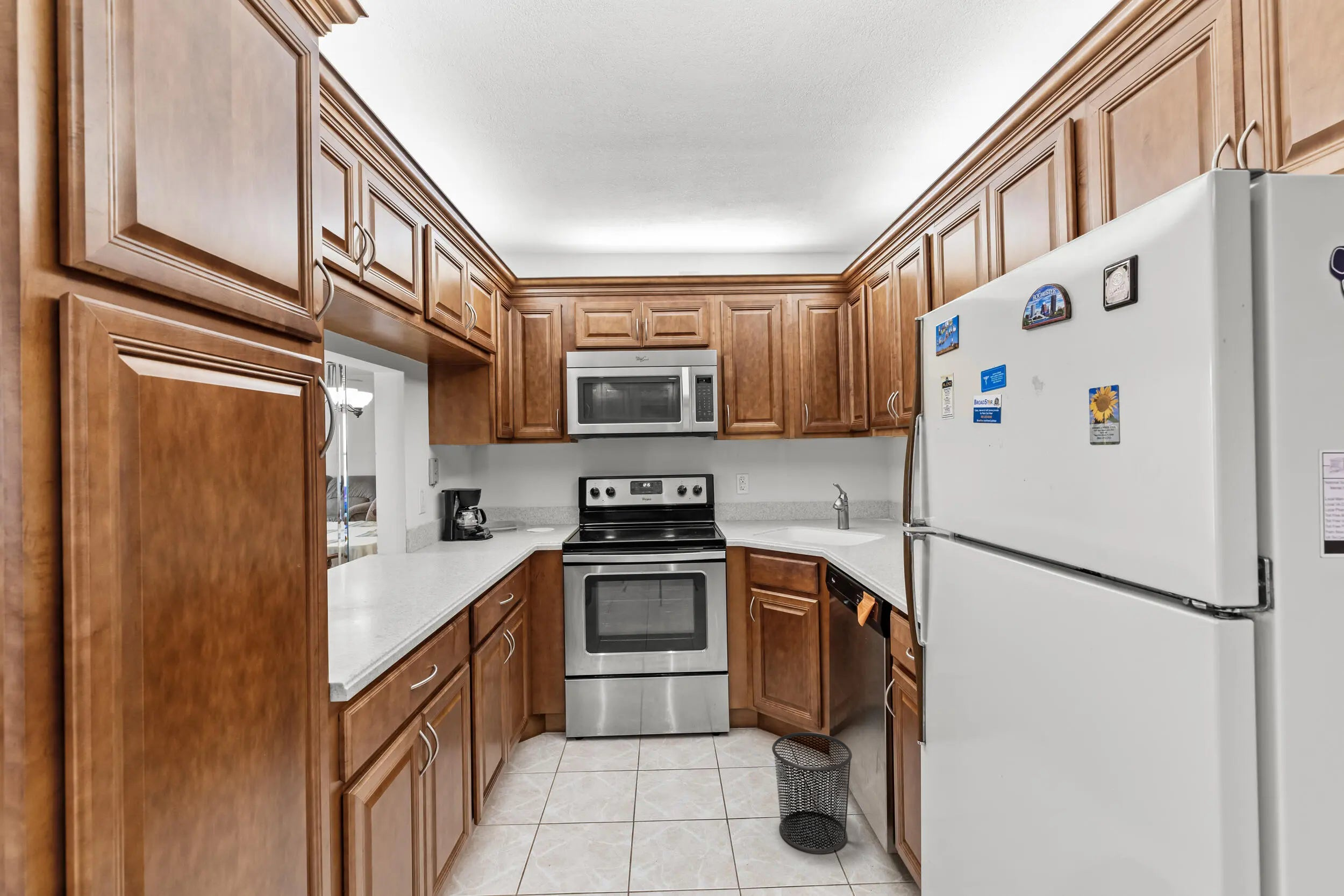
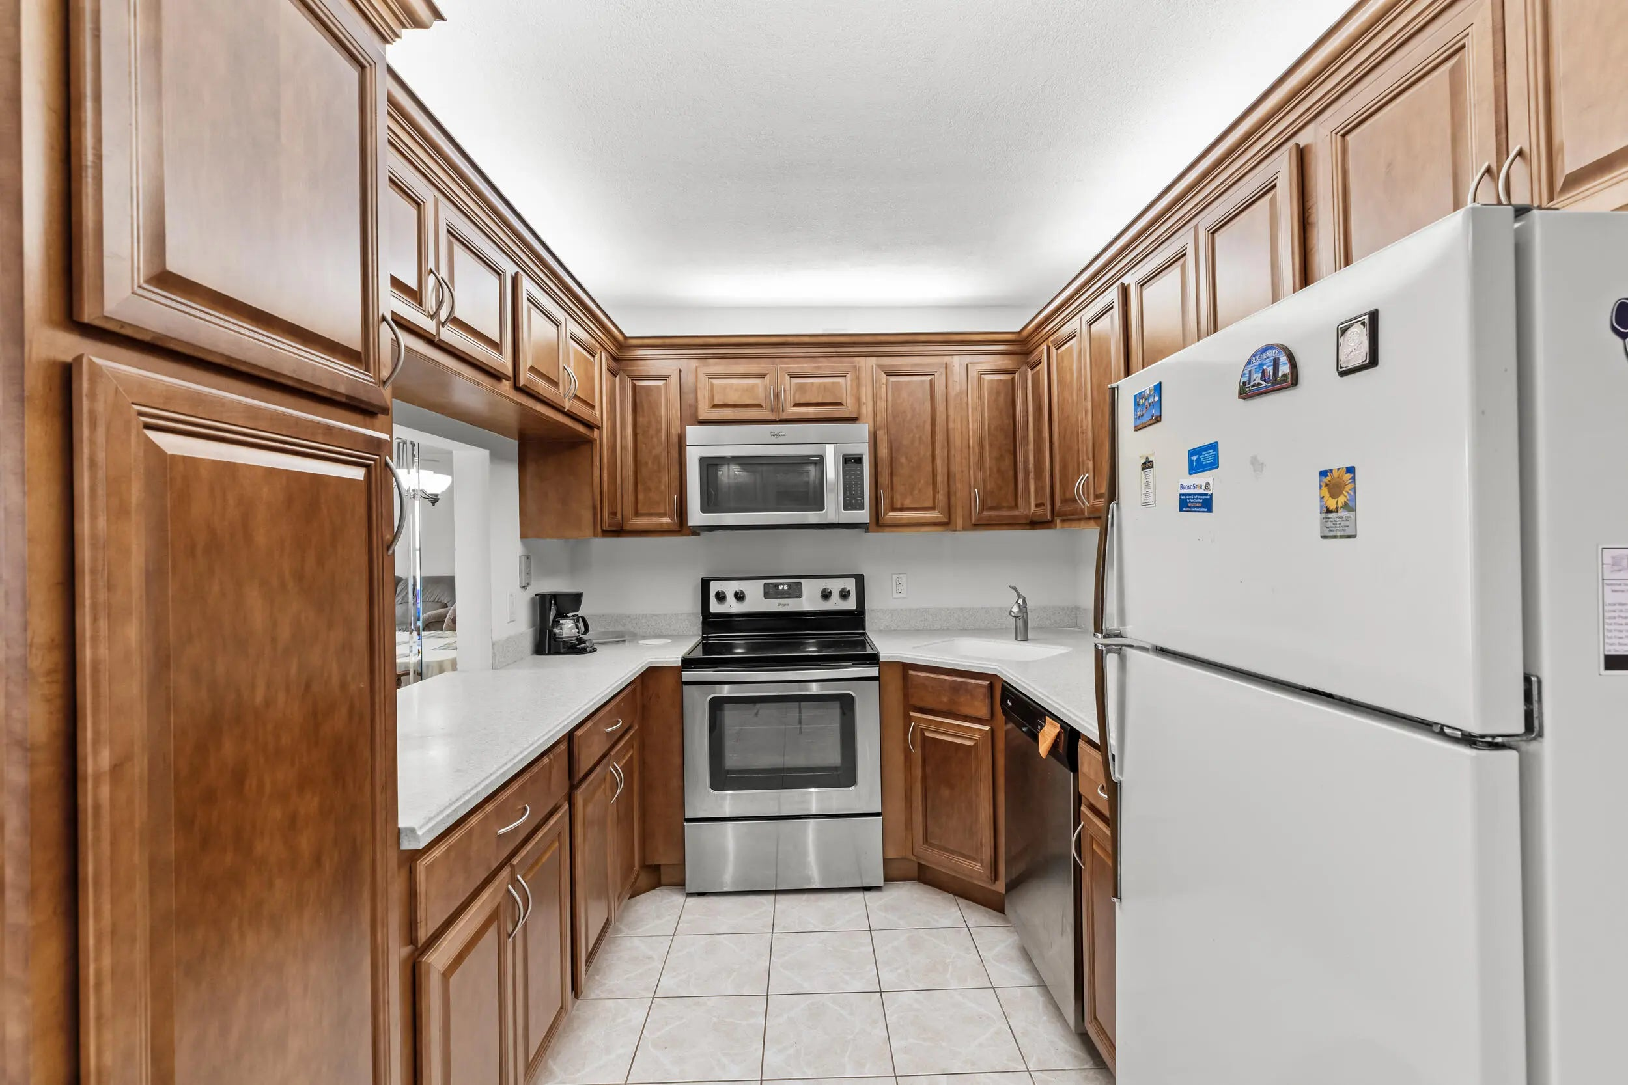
- waste bin [771,732,853,853]
